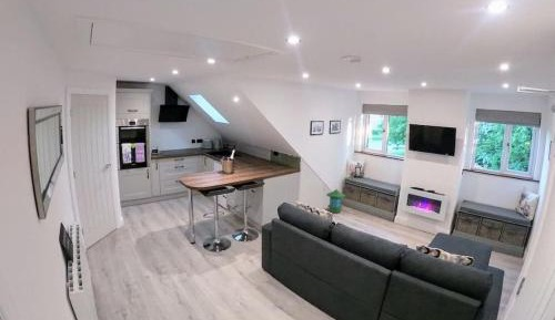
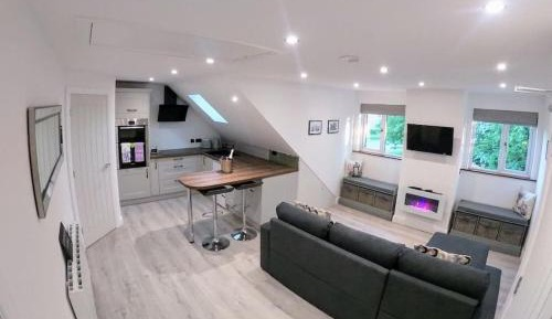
- lantern [325,188,346,214]
